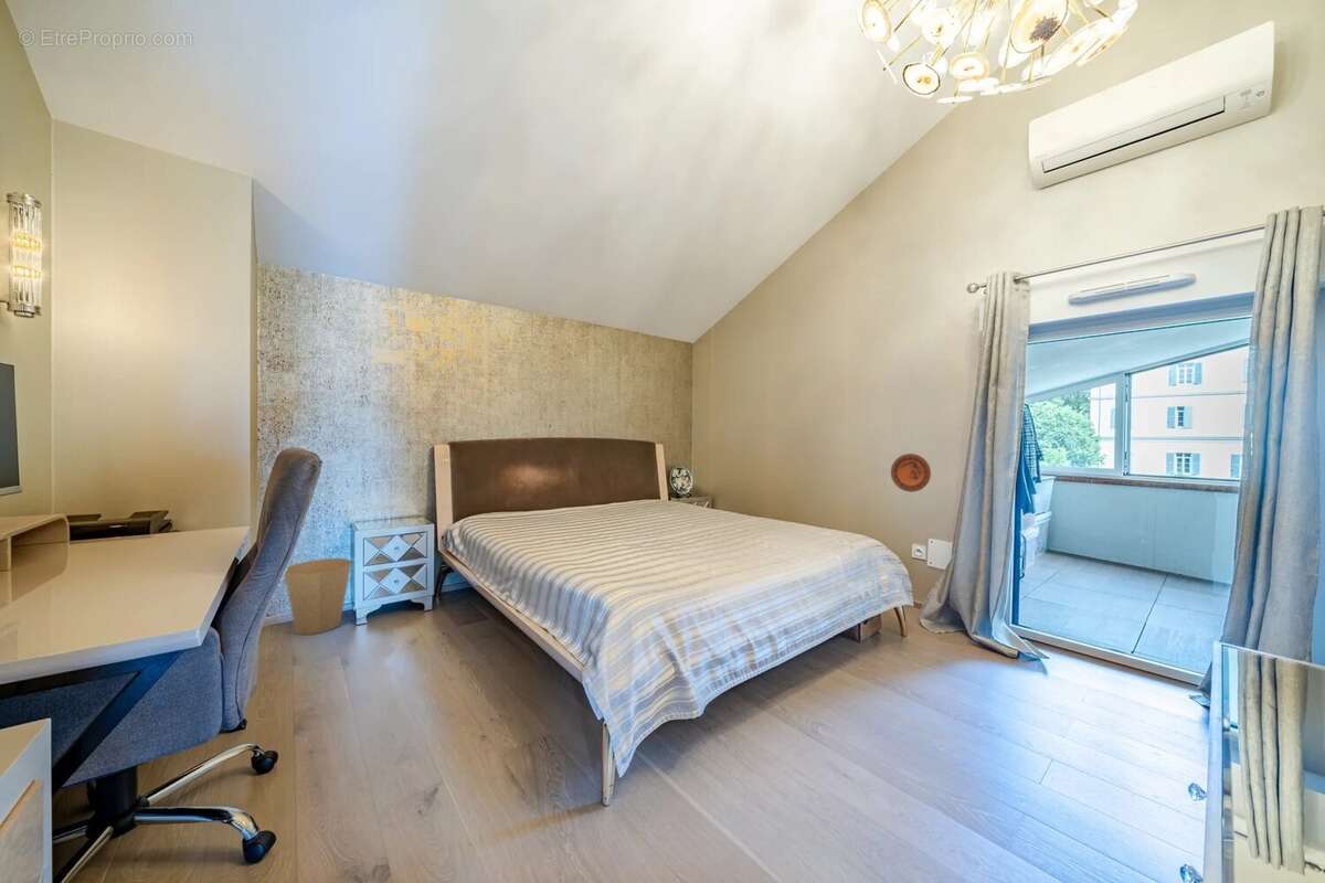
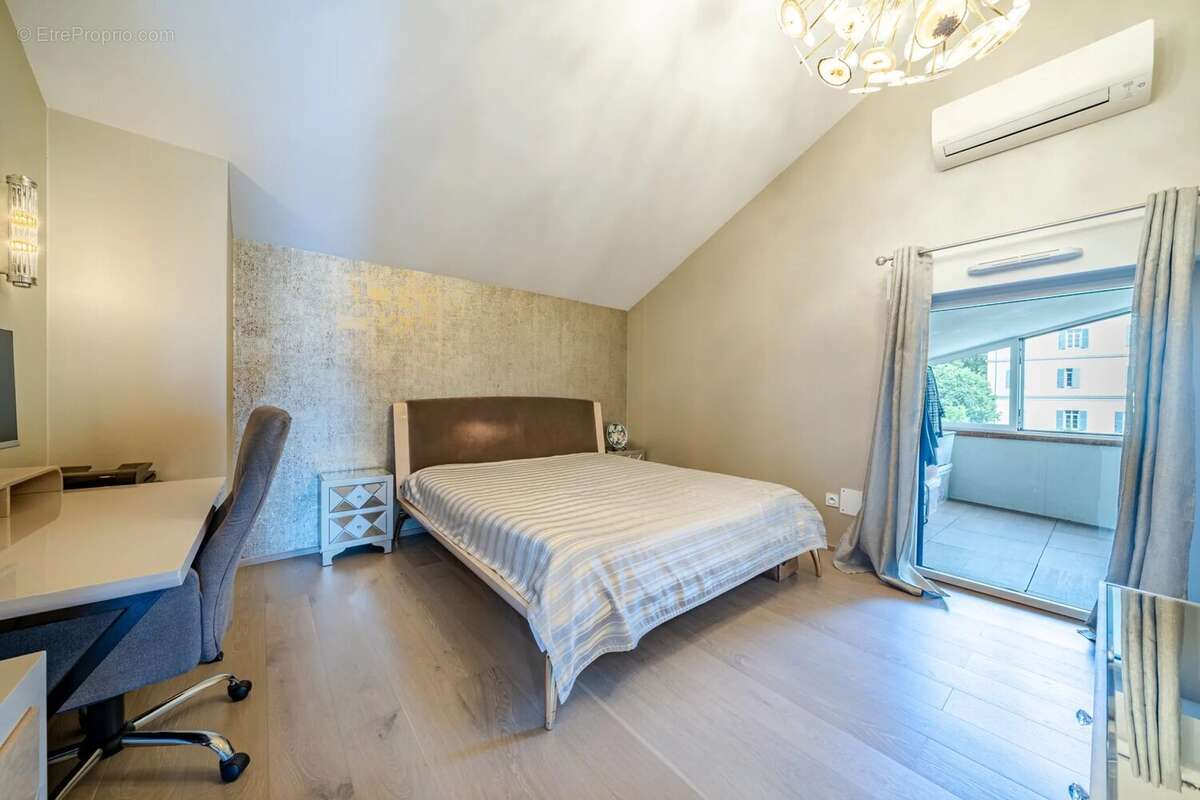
- trash can [284,557,353,636]
- decorative plate [890,453,932,493]
